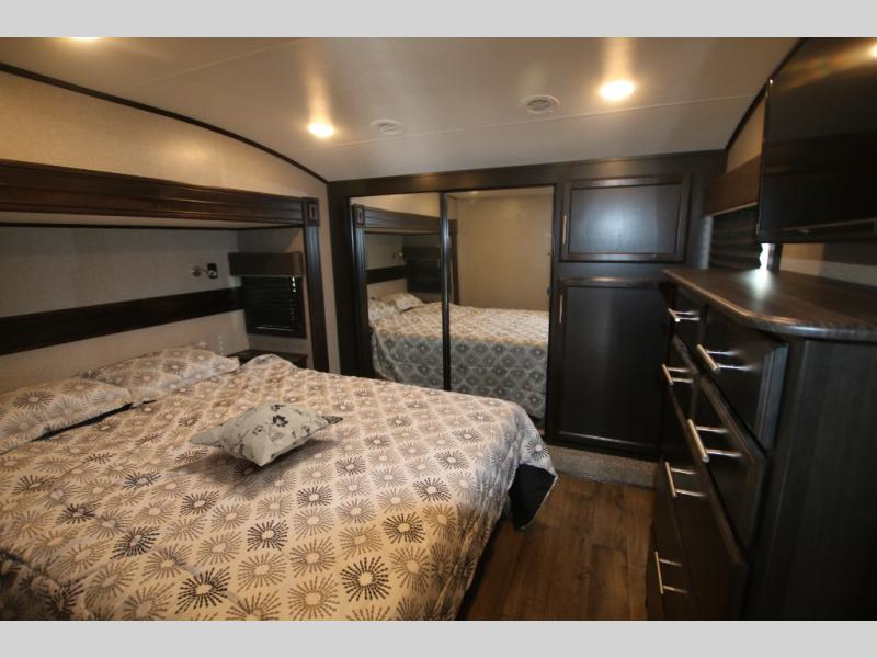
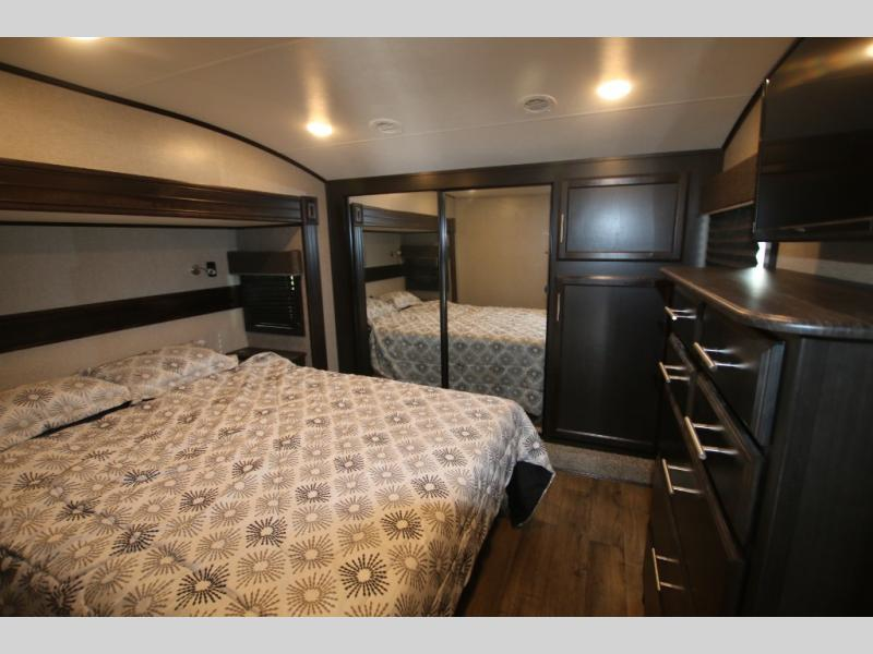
- decorative pillow [185,401,344,467]
